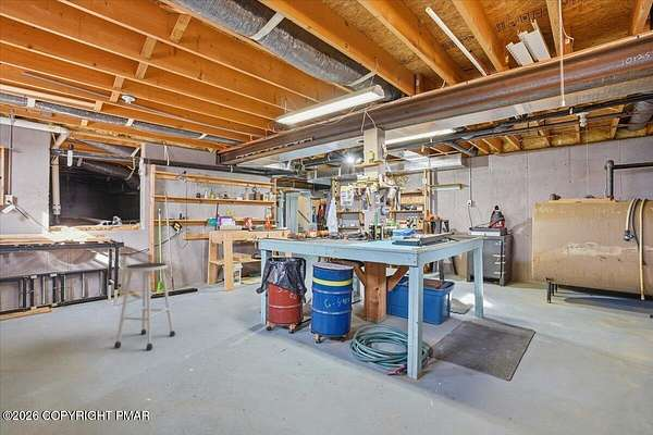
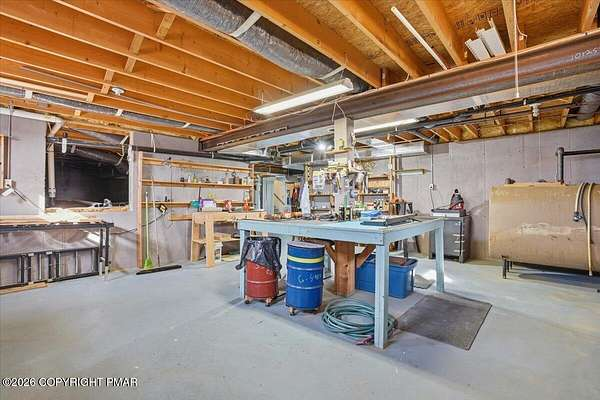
- stool [113,262,176,350]
